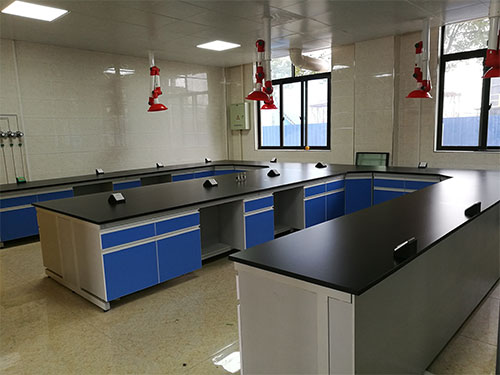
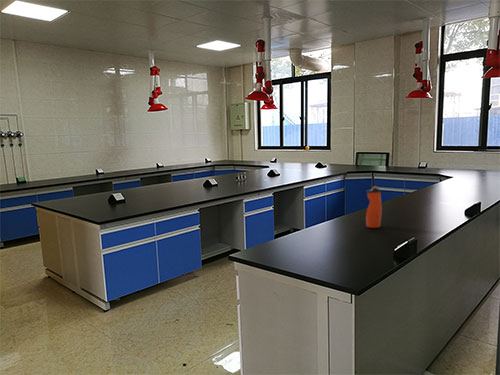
+ water bottle [365,185,383,229]
